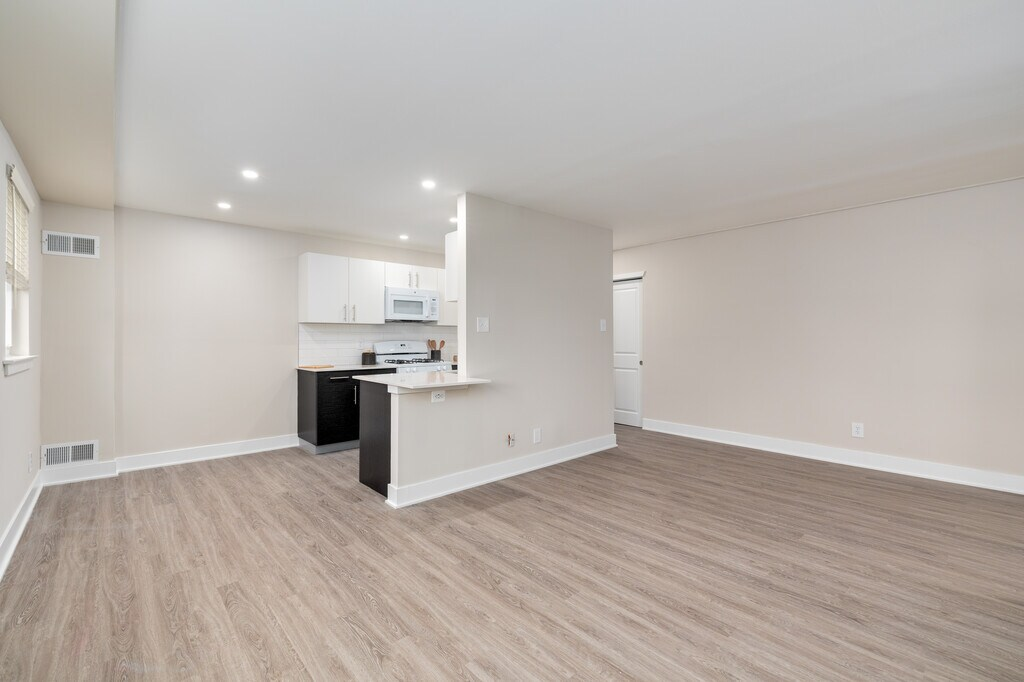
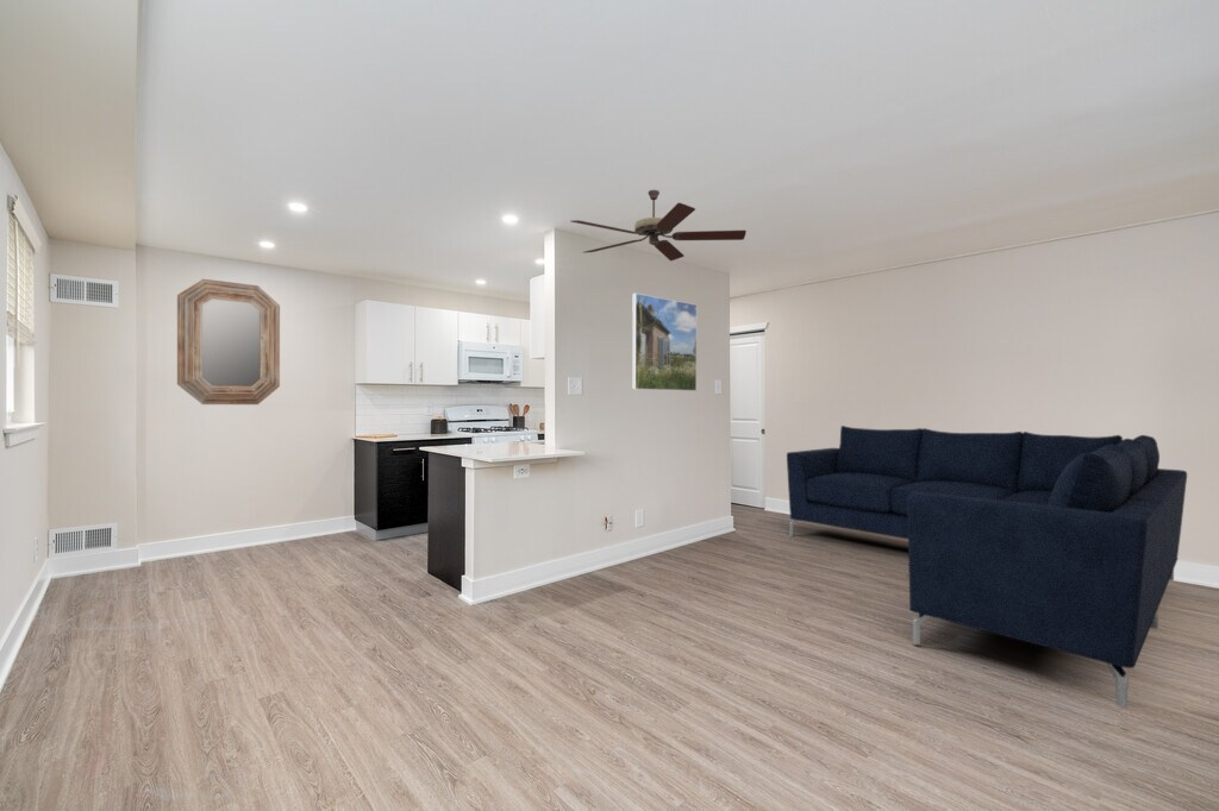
+ ceiling fan [570,189,748,262]
+ home mirror [176,278,281,406]
+ sofa [786,425,1188,709]
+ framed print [631,293,698,392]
